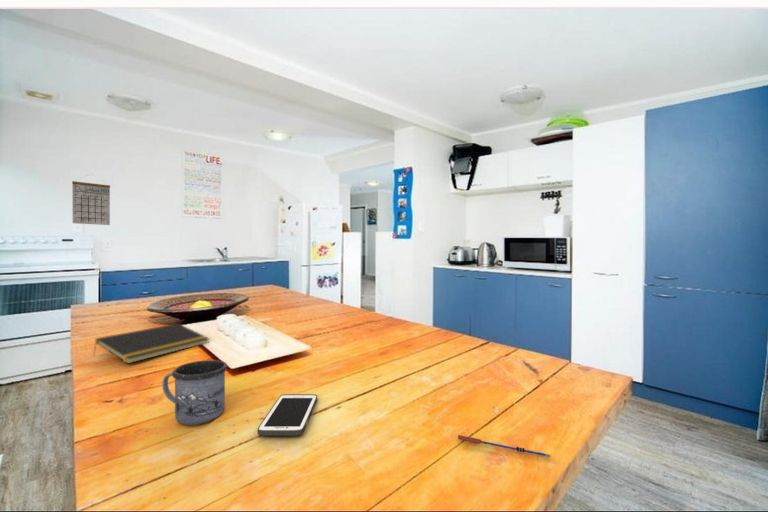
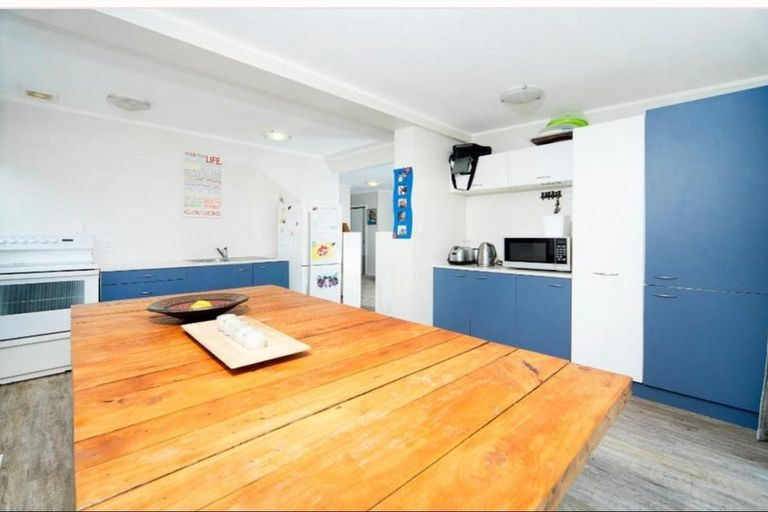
- notepad [92,322,211,364]
- mug [161,359,228,426]
- cell phone [257,393,318,437]
- pen [457,434,552,459]
- calendar [71,173,111,226]
